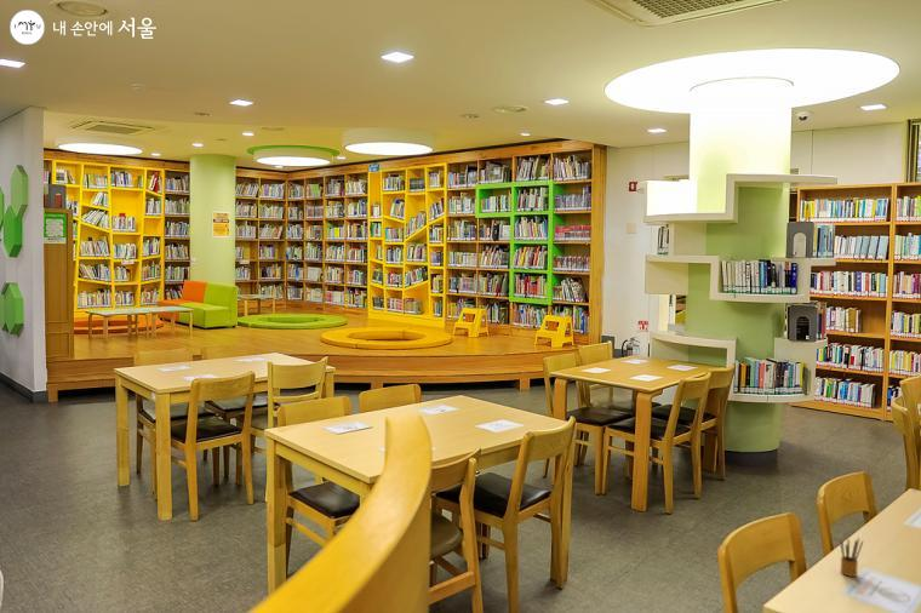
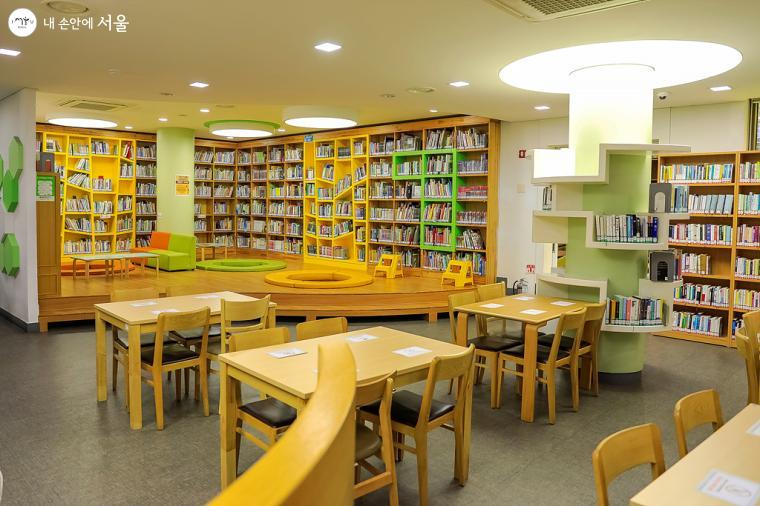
- pencil box [839,537,864,578]
